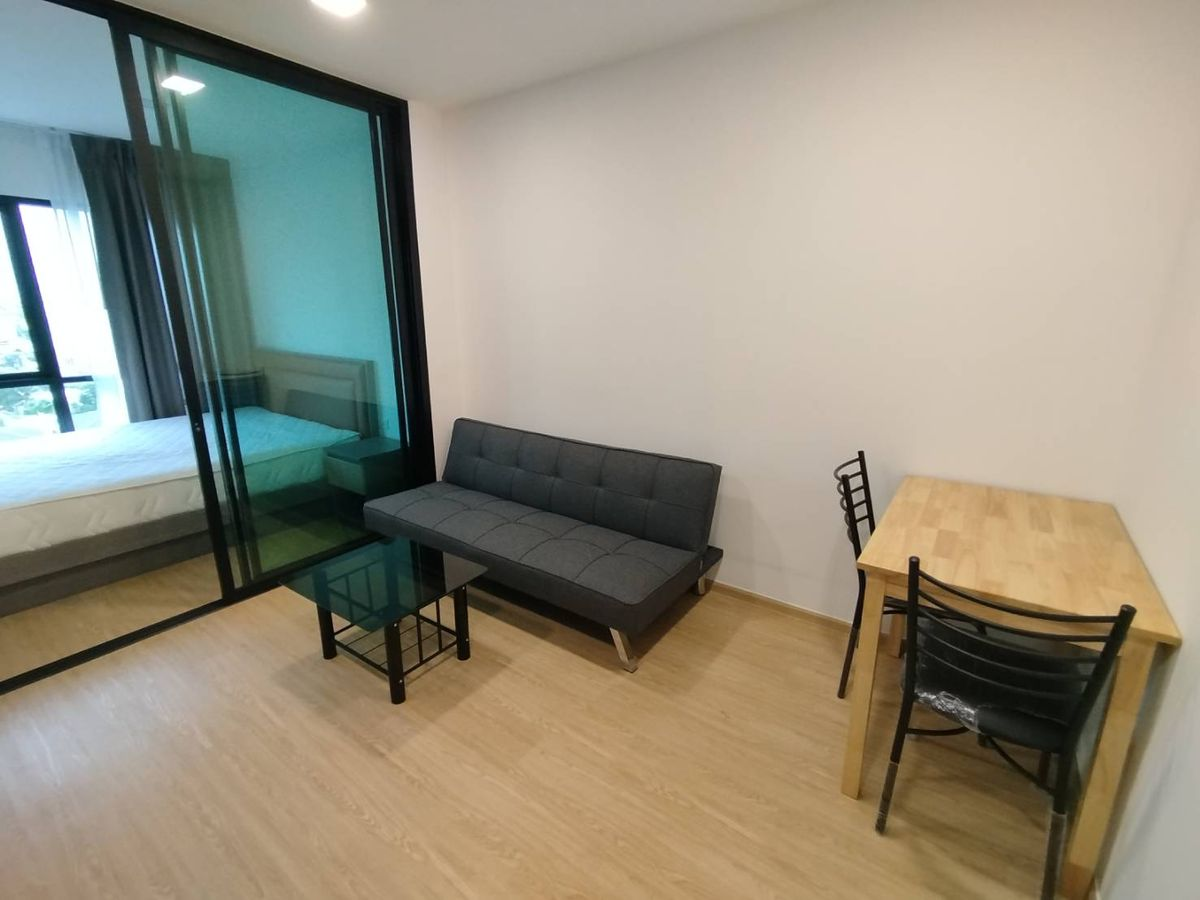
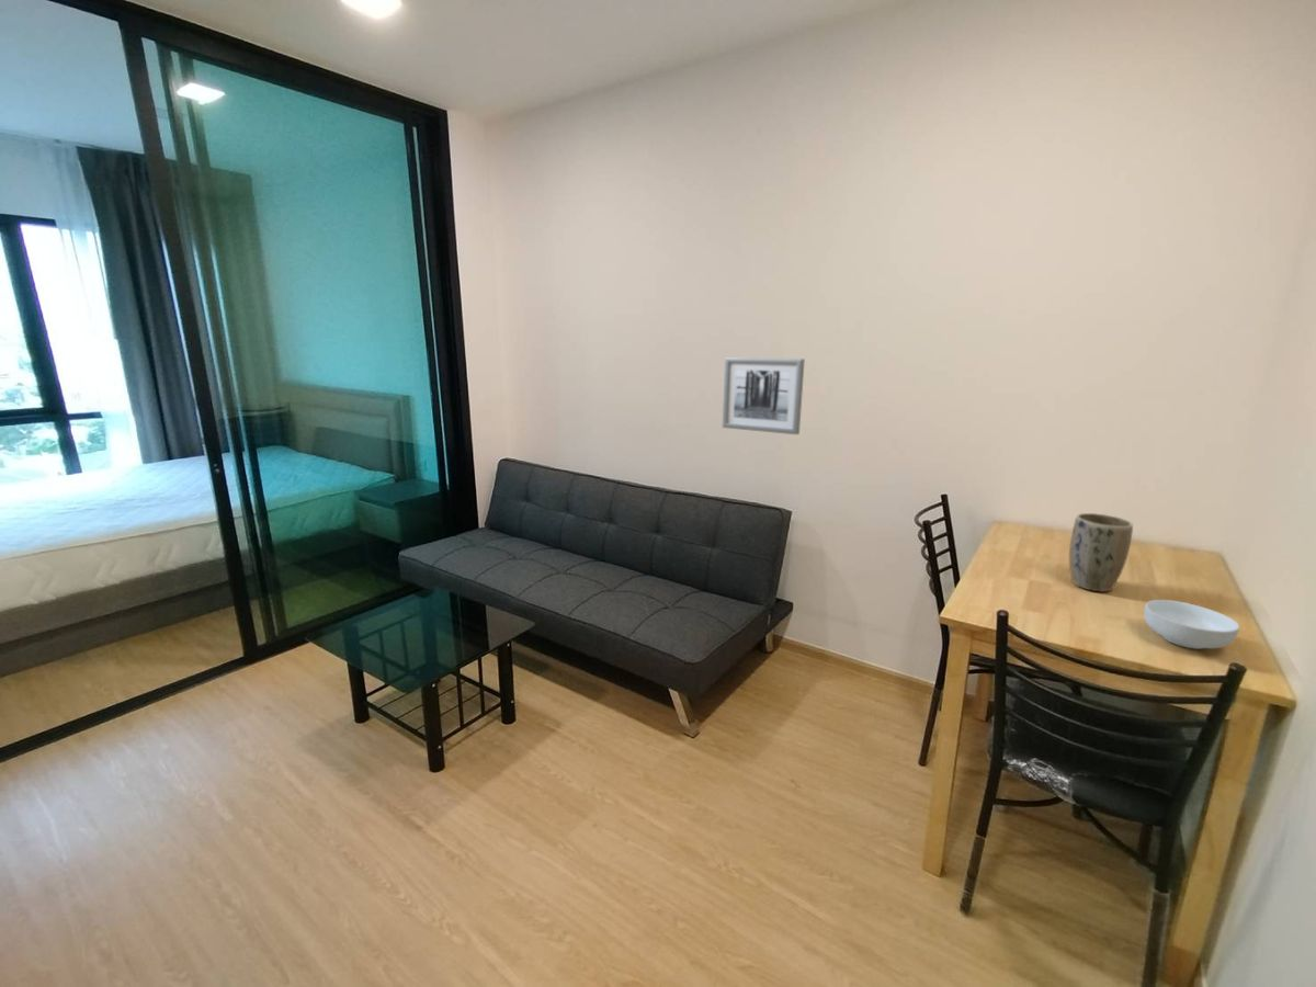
+ wall art [722,356,806,435]
+ cereal bowl [1143,599,1240,650]
+ plant pot [1068,512,1134,592]
